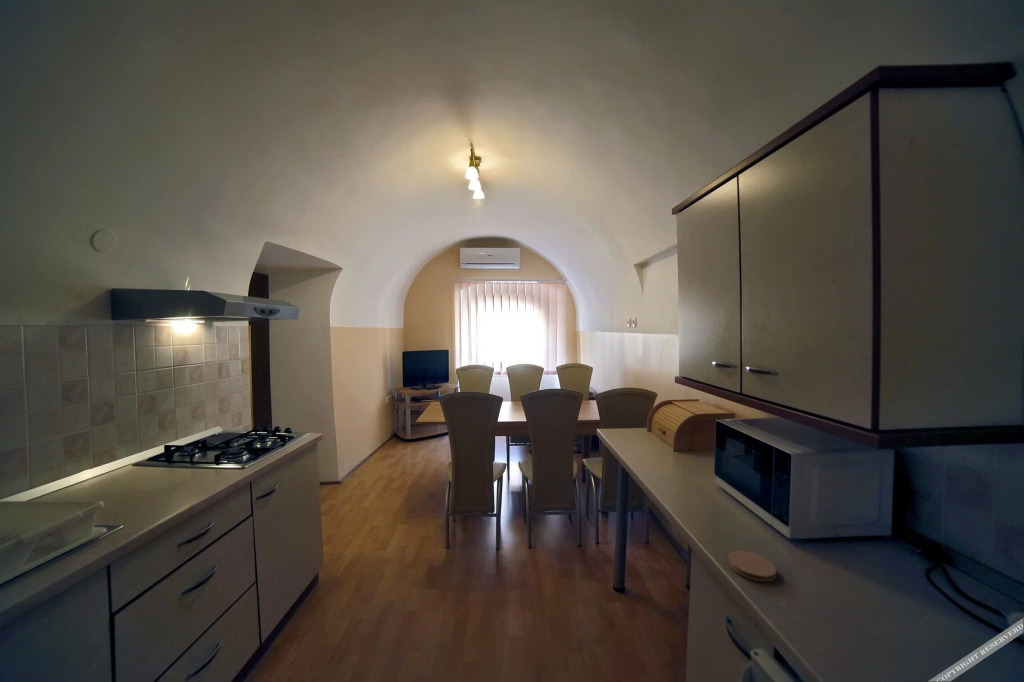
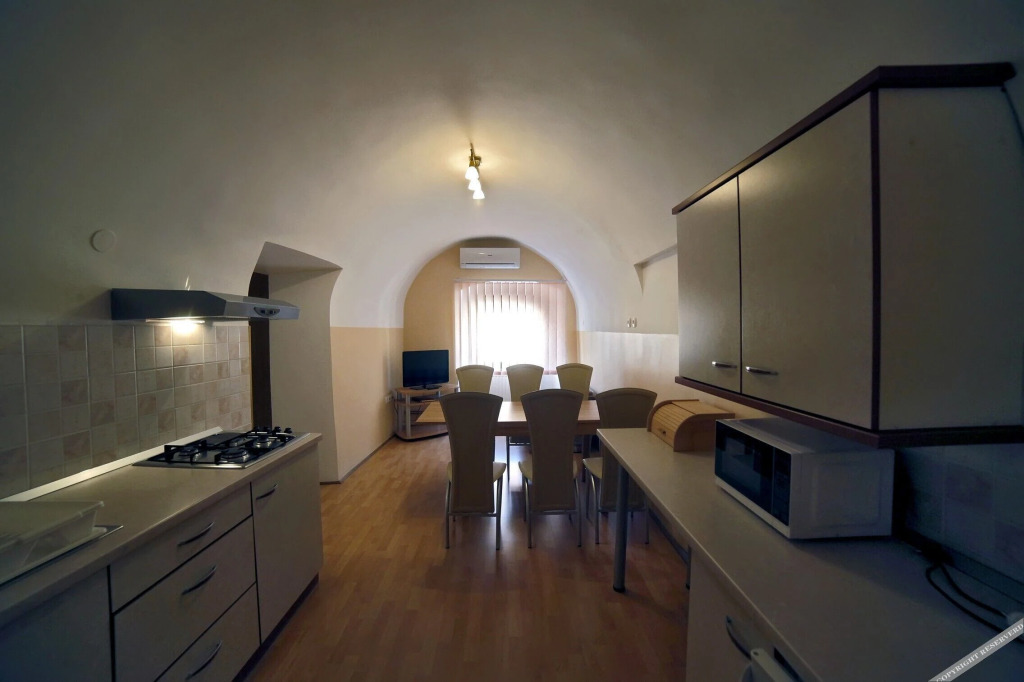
- coaster [727,550,777,583]
